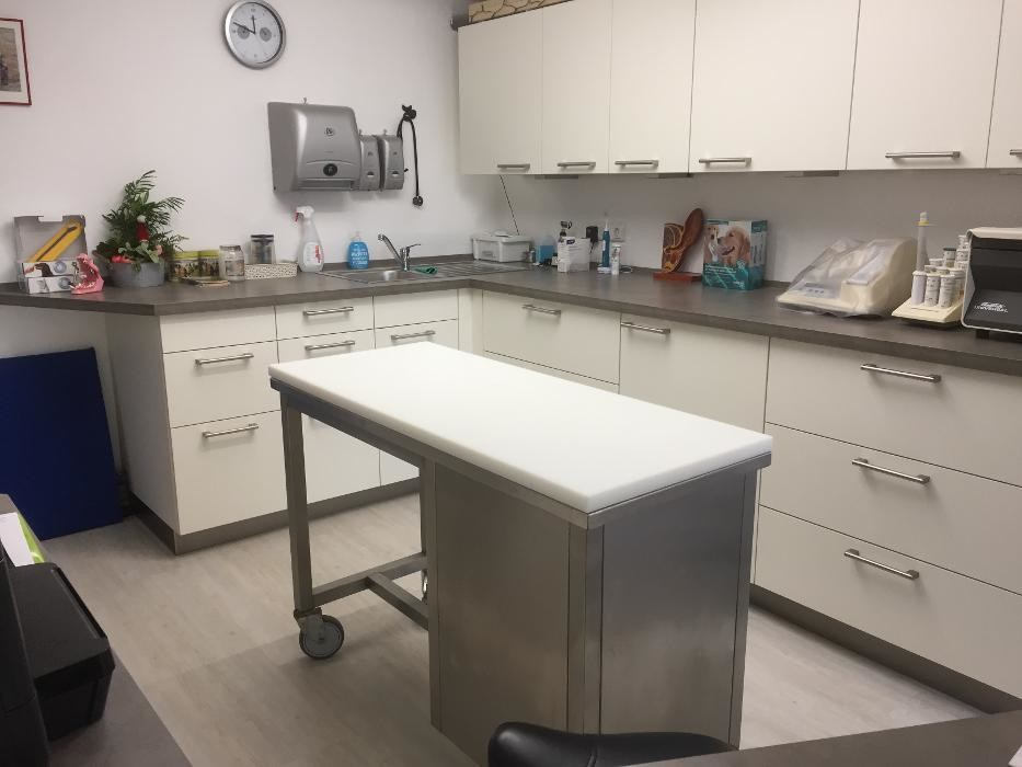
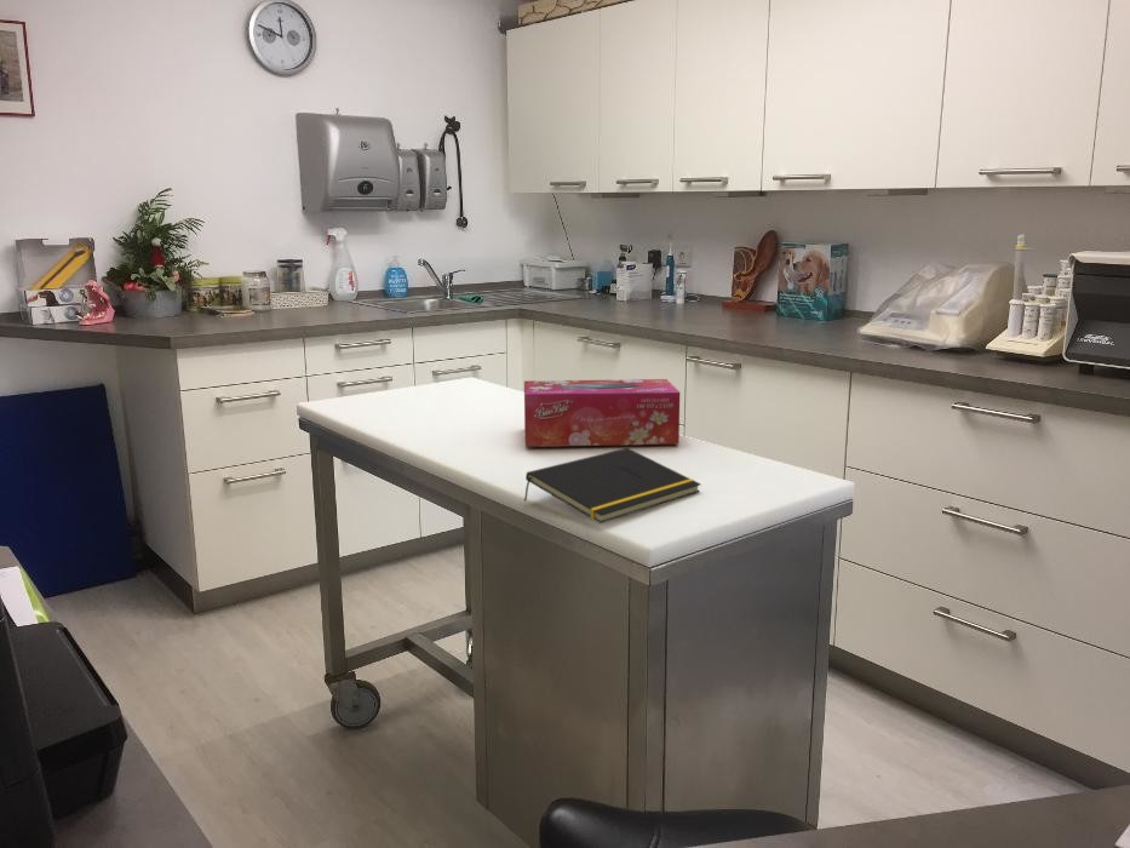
+ tissue box [523,378,681,448]
+ notepad [523,447,702,525]
